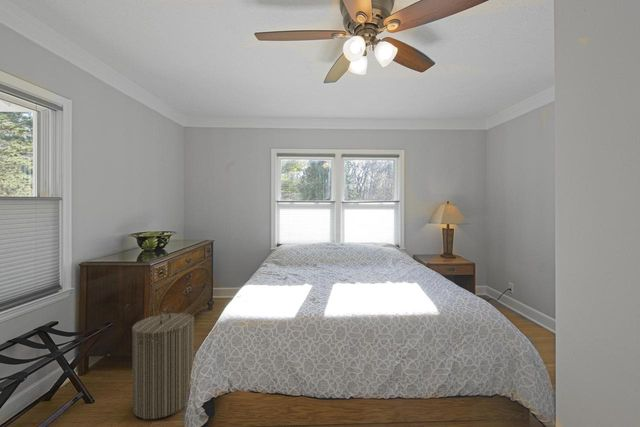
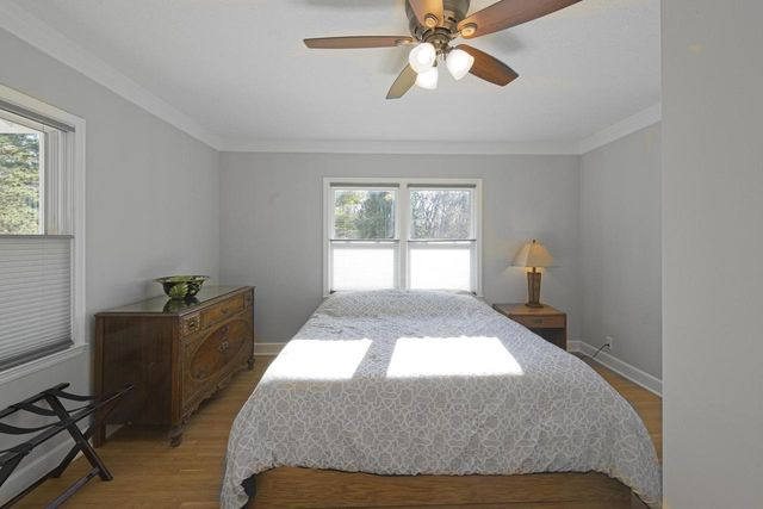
- laundry hamper [131,307,195,420]
